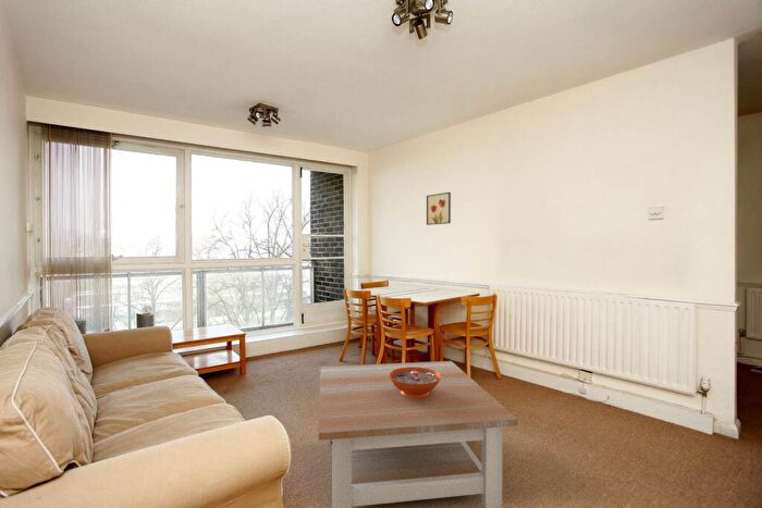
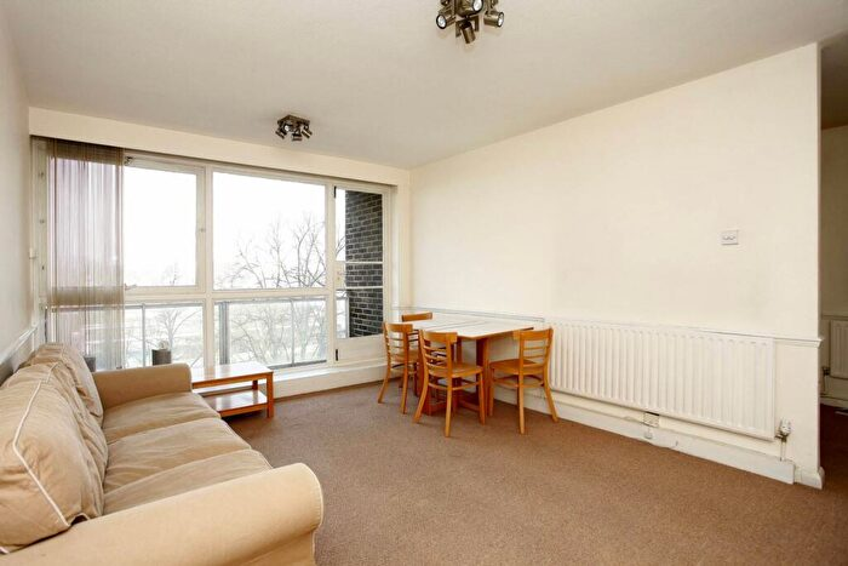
- decorative bowl [390,367,441,397]
- wall art [426,191,452,226]
- coffee table [318,360,519,508]
